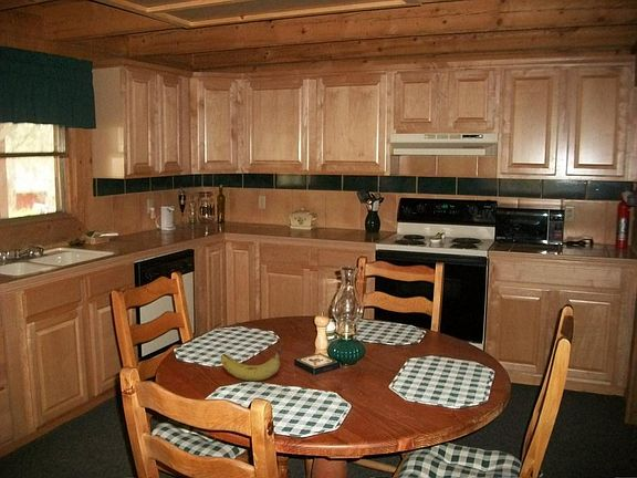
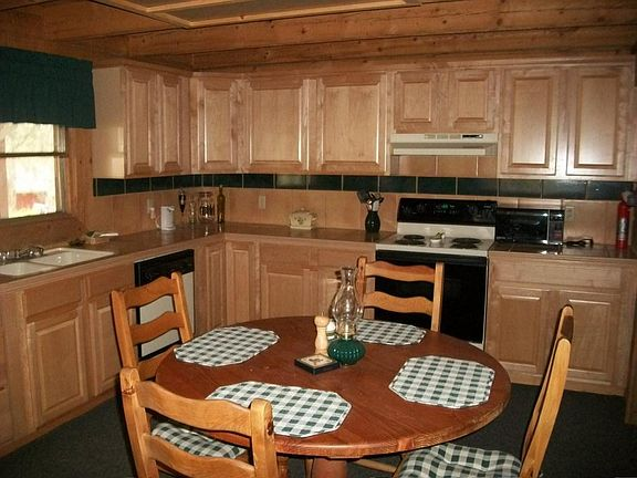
- fruit [220,343,283,382]
